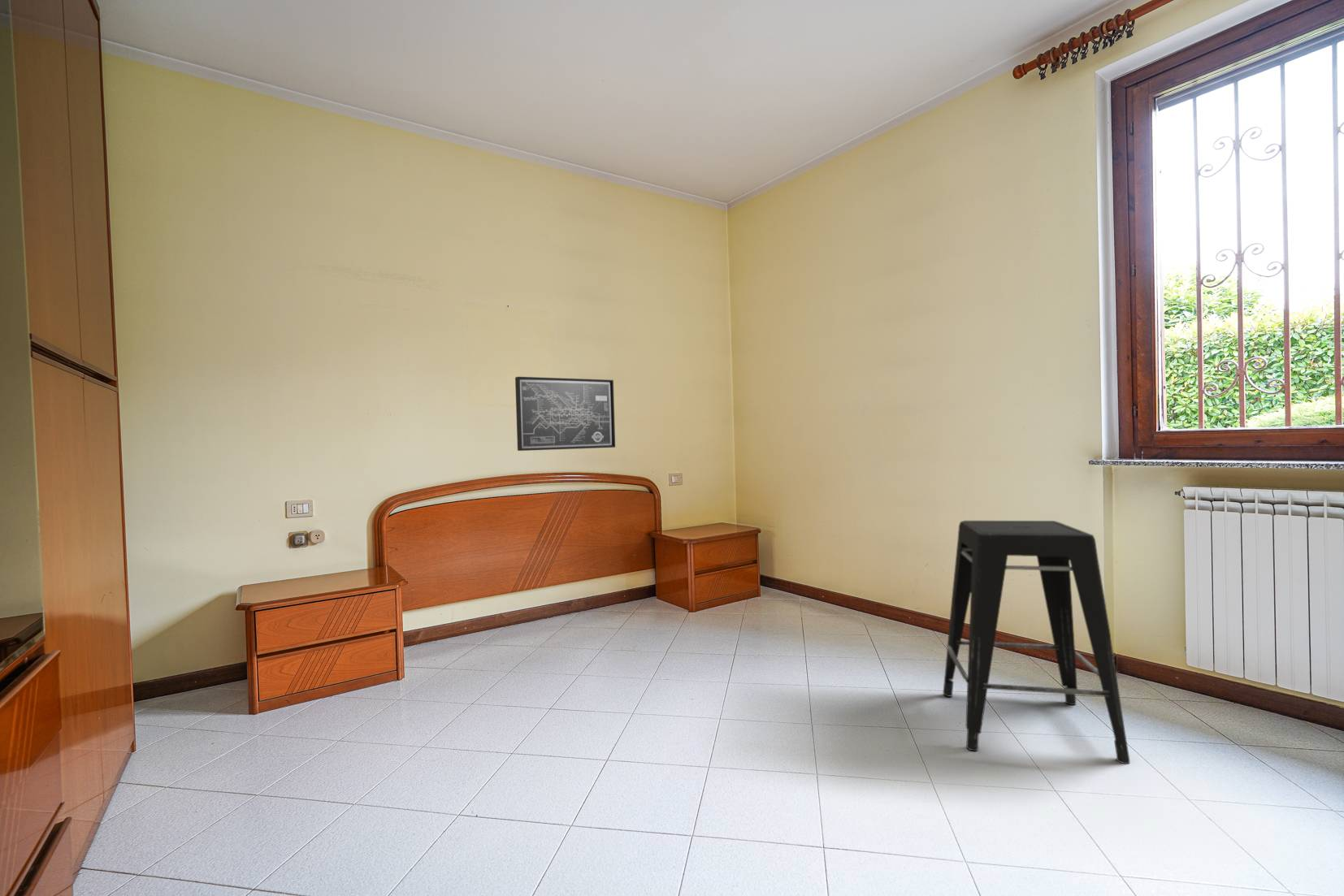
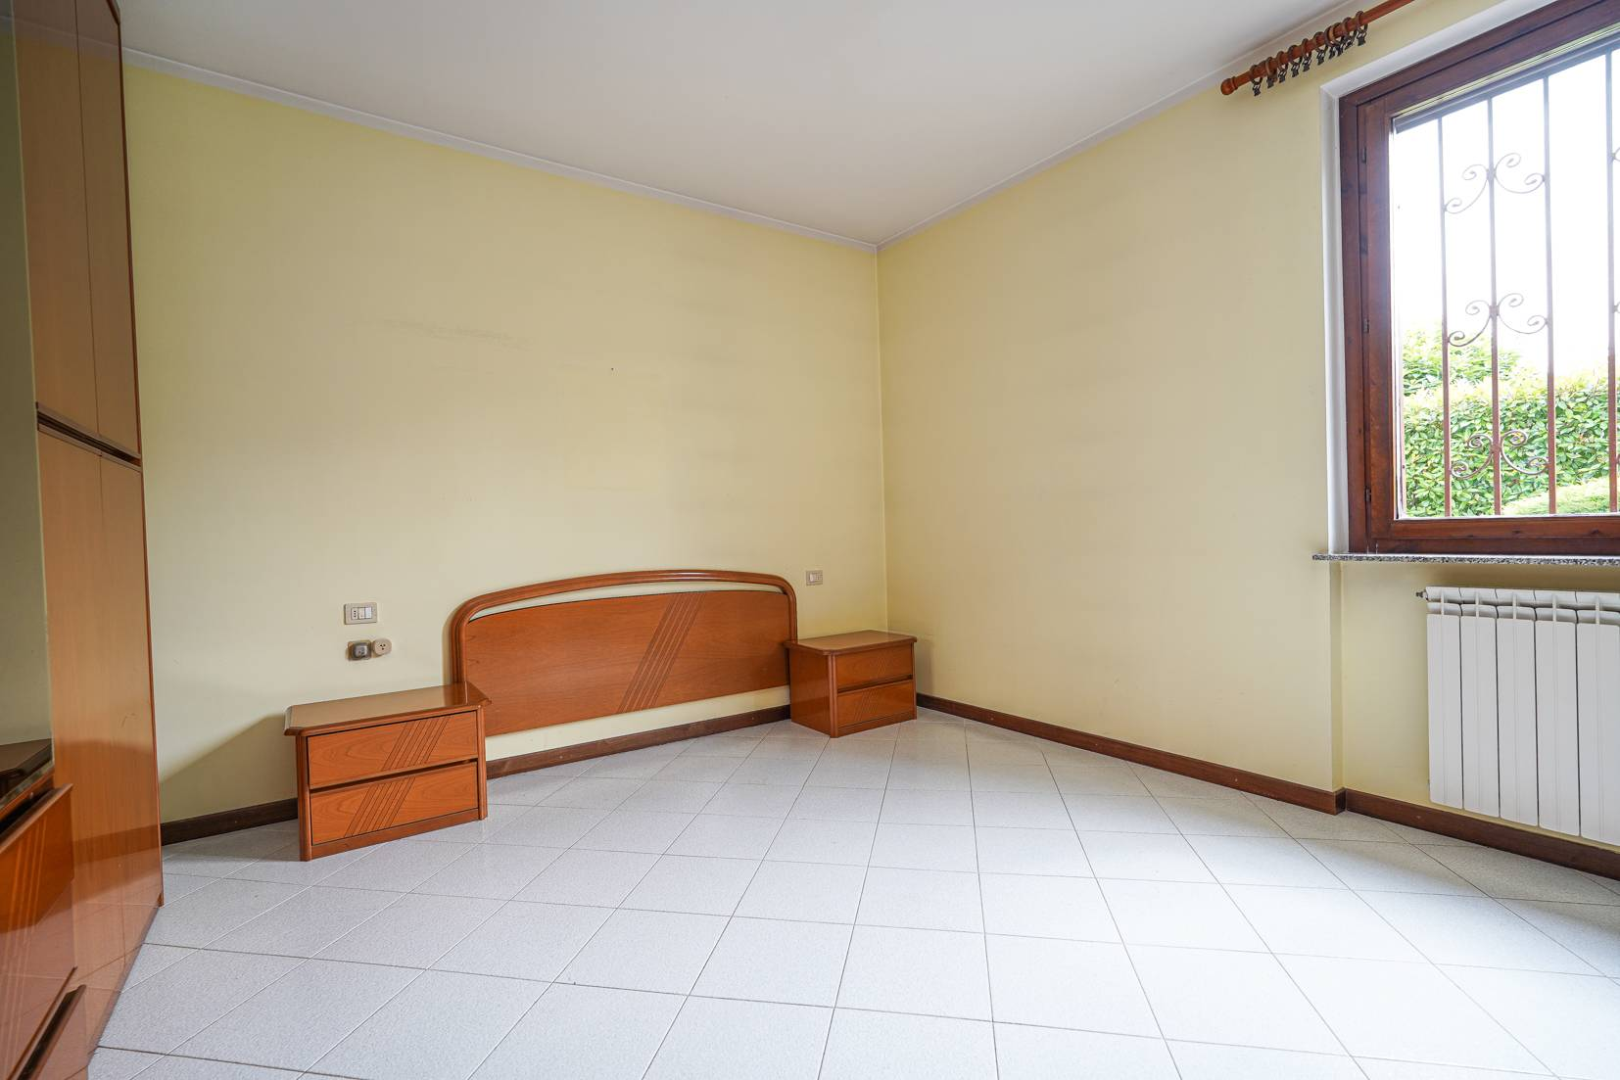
- stool [943,520,1130,764]
- wall art [514,376,616,452]
